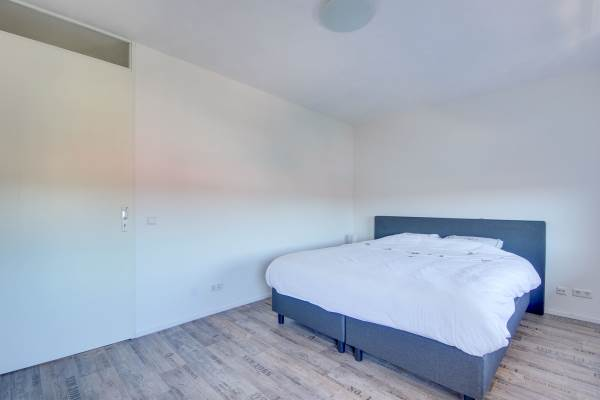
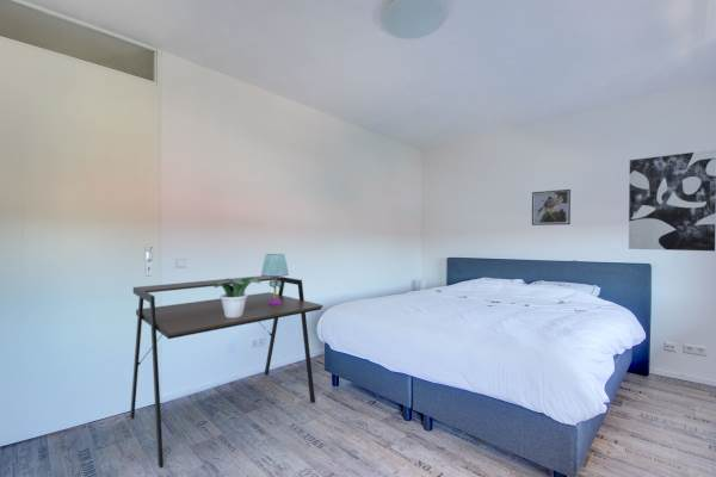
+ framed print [531,188,572,227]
+ table lamp [260,253,290,304]
+ desk [129,275,325,470]
+ potted plant [214,277,263,317]
+ wall art [628,149,716,252]
